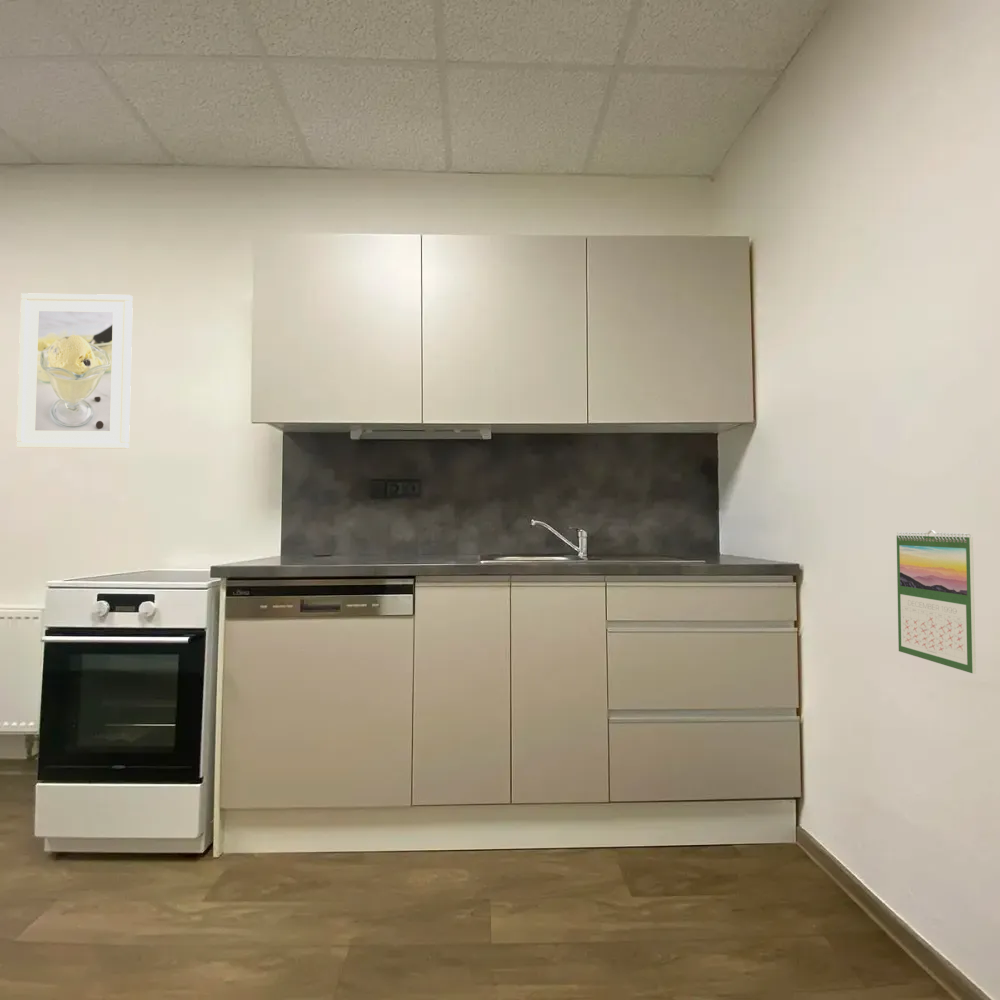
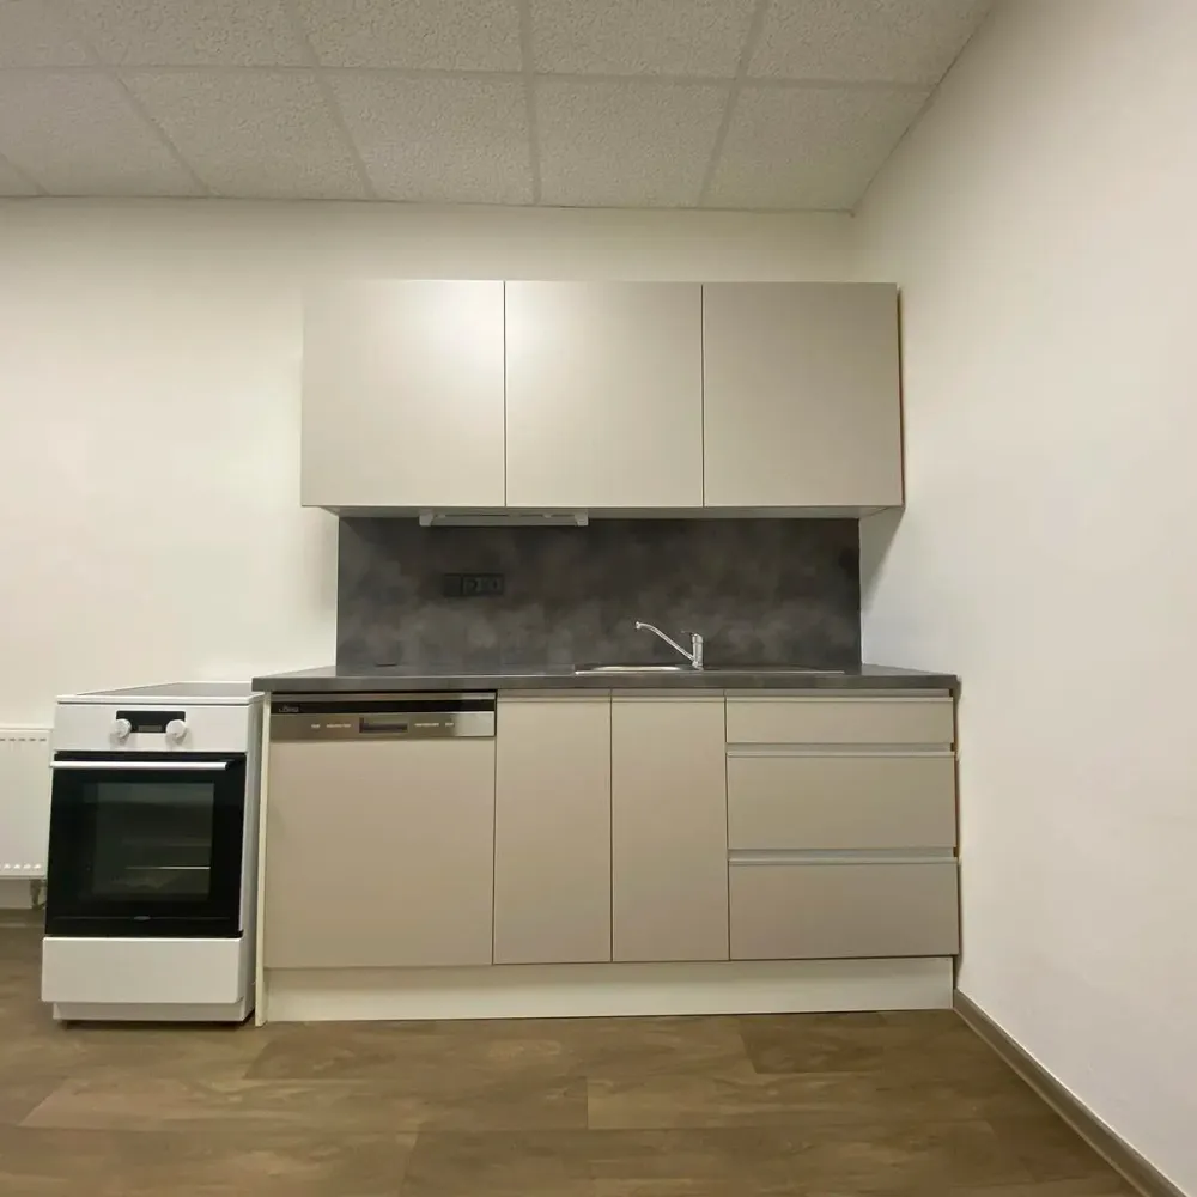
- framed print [15,292,134,450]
- calendar [896,529,977,674]
